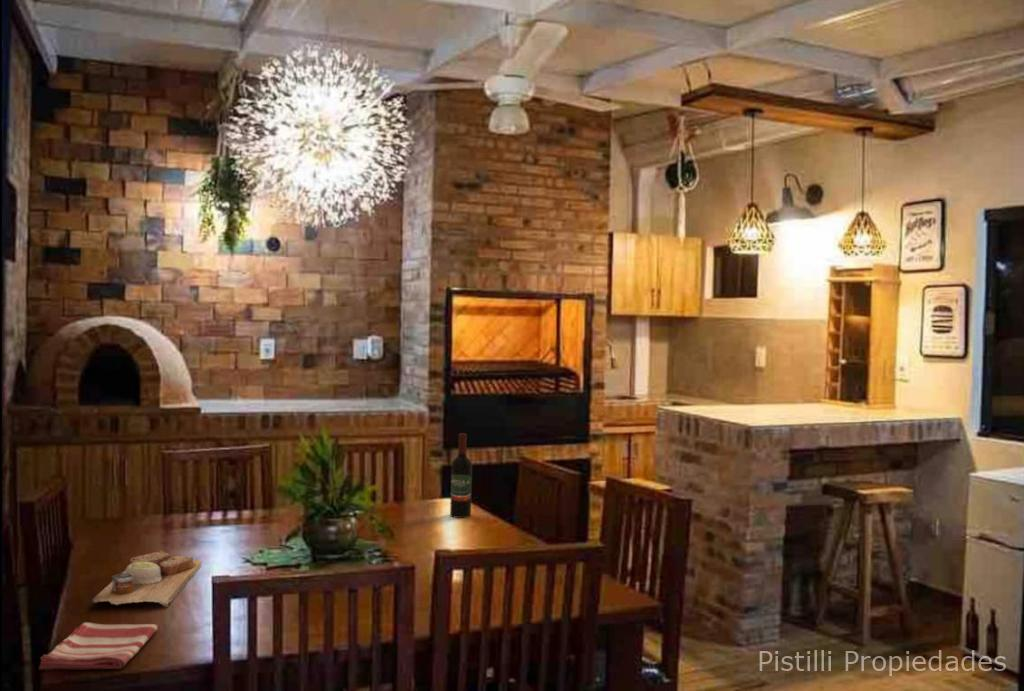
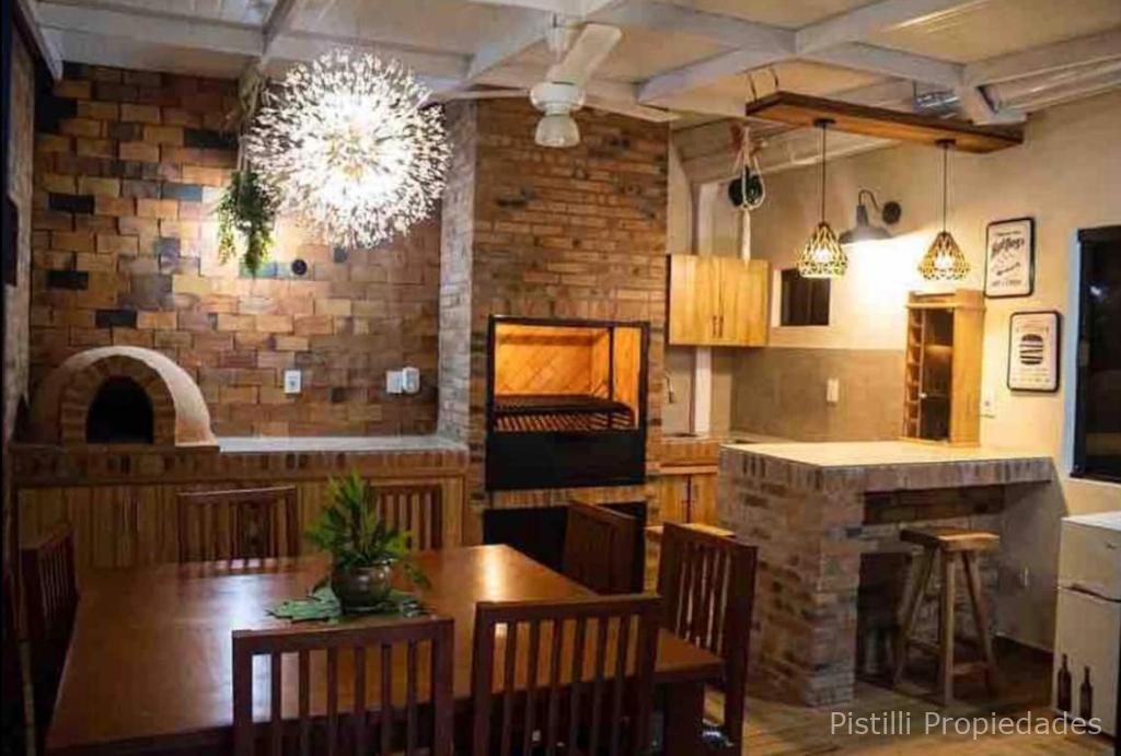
- dish towel [38,622,159,671]
- wine bottle [449,433,473,519]
- cutting board [89,549,202,609]
